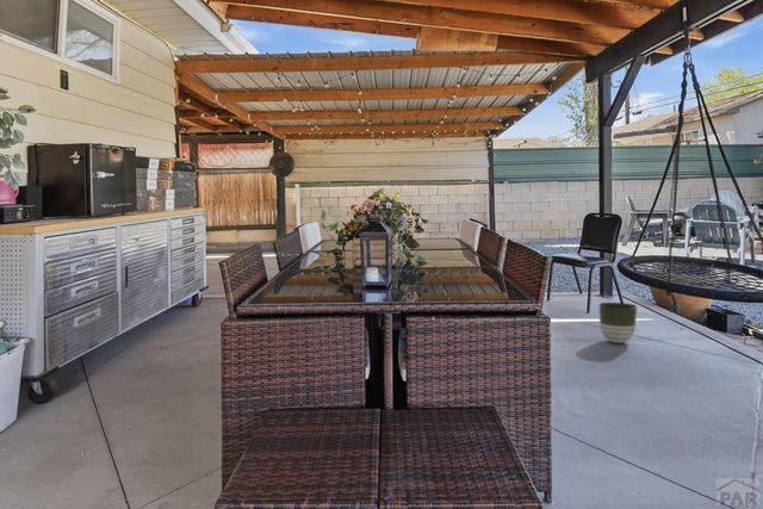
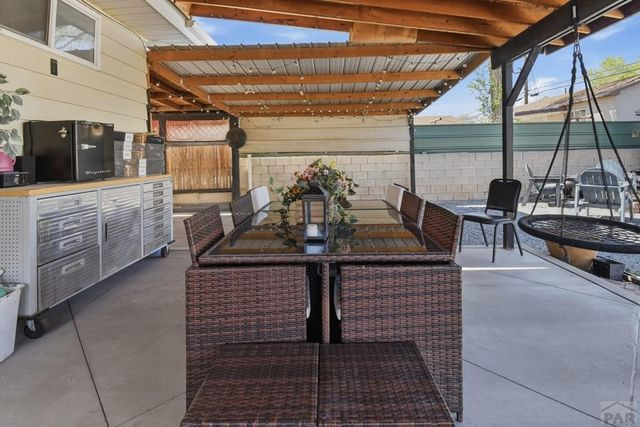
- planter [598,302,638,344]
